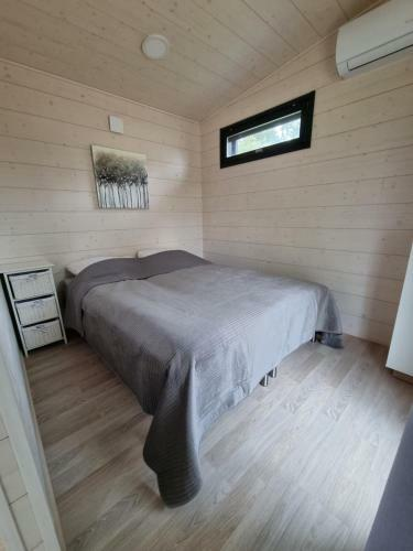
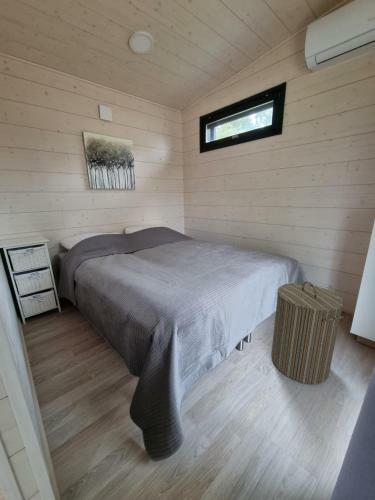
+ laundry hamper [270,281,345,385]
